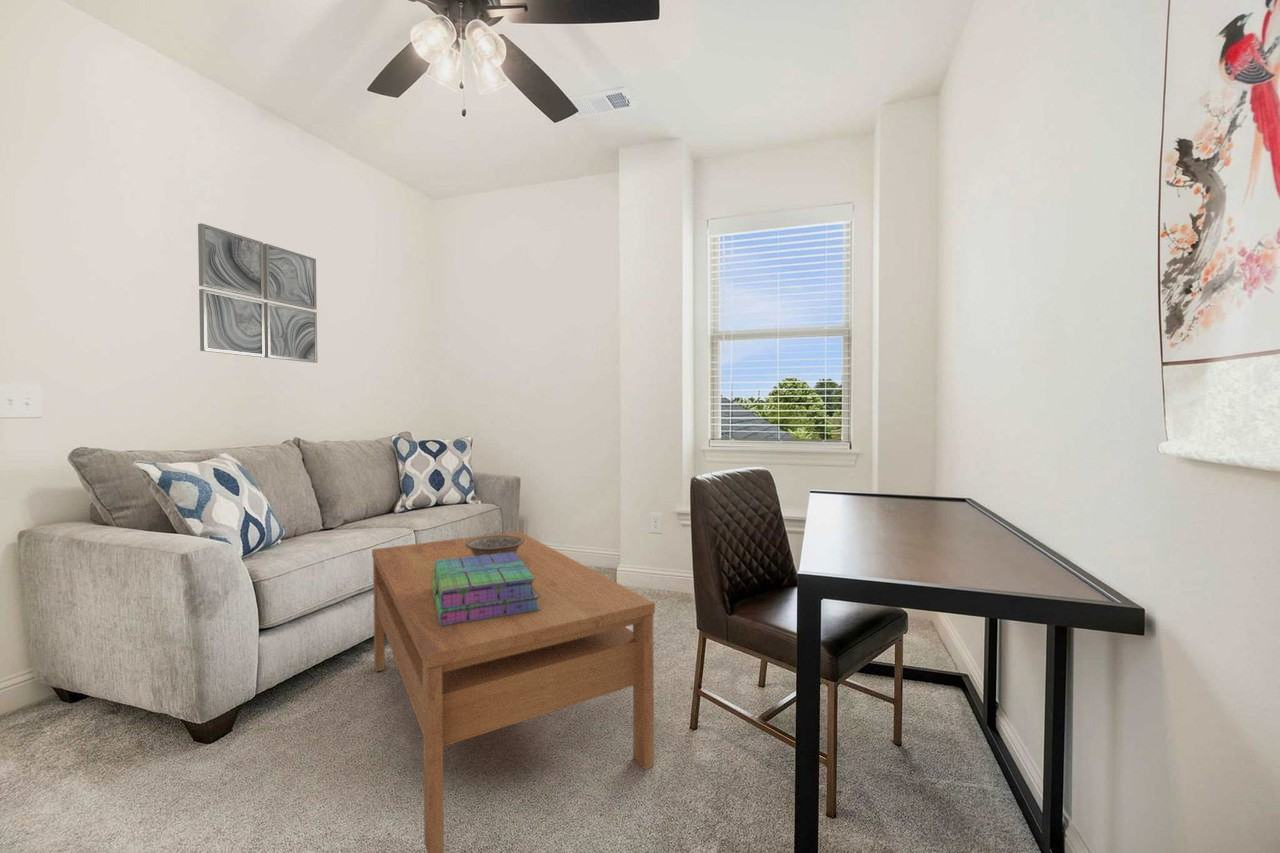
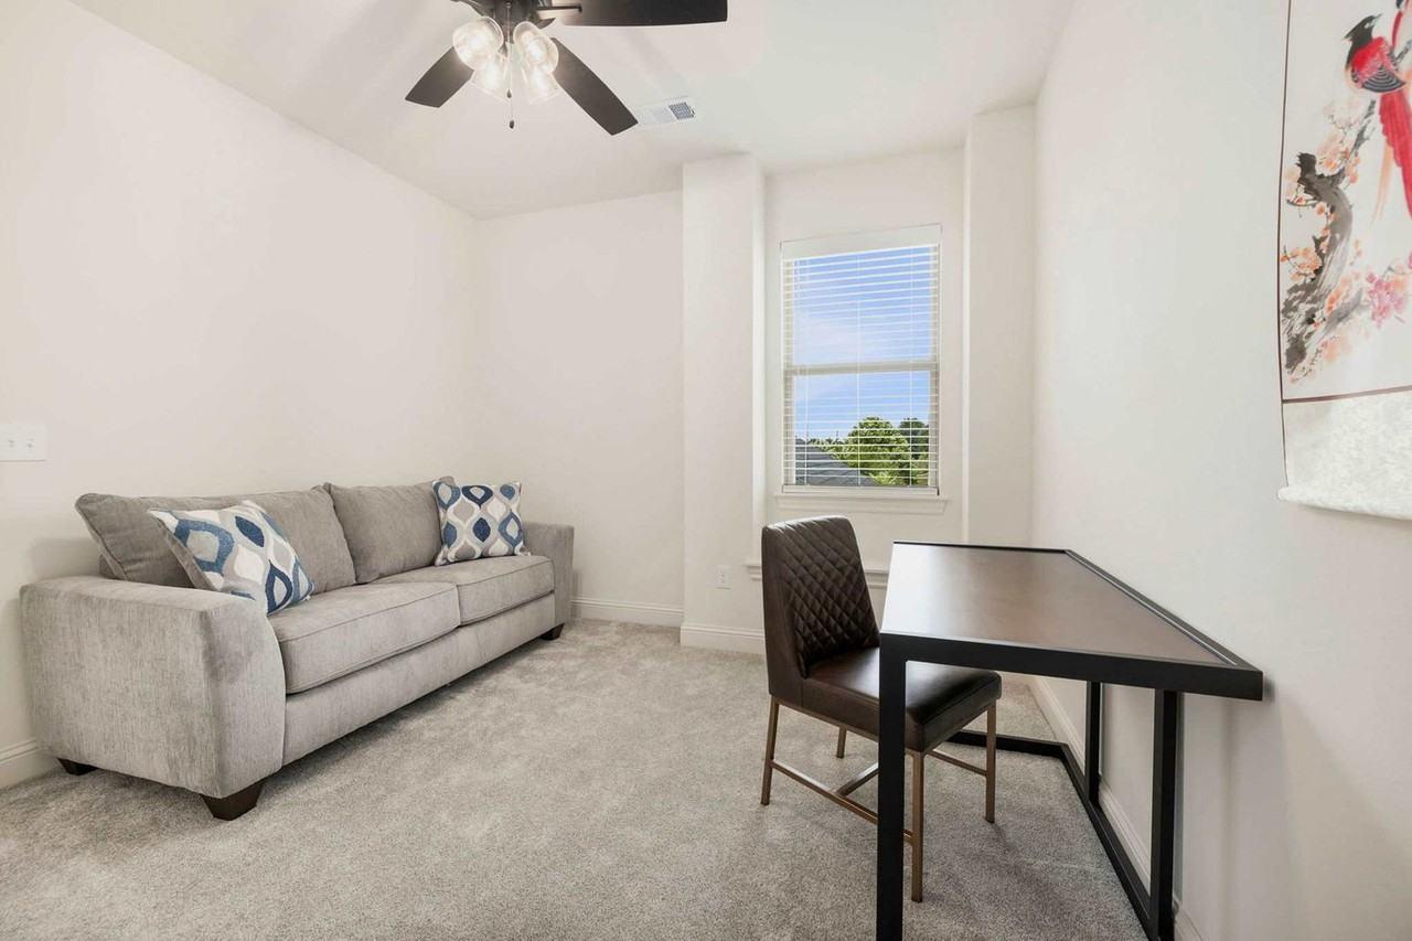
- wall art [197,222,318,364]
- coffee table [371,530,656,853]
- decorative bowl [465,535,524,556]
- stack of books [431,552,540,625]
